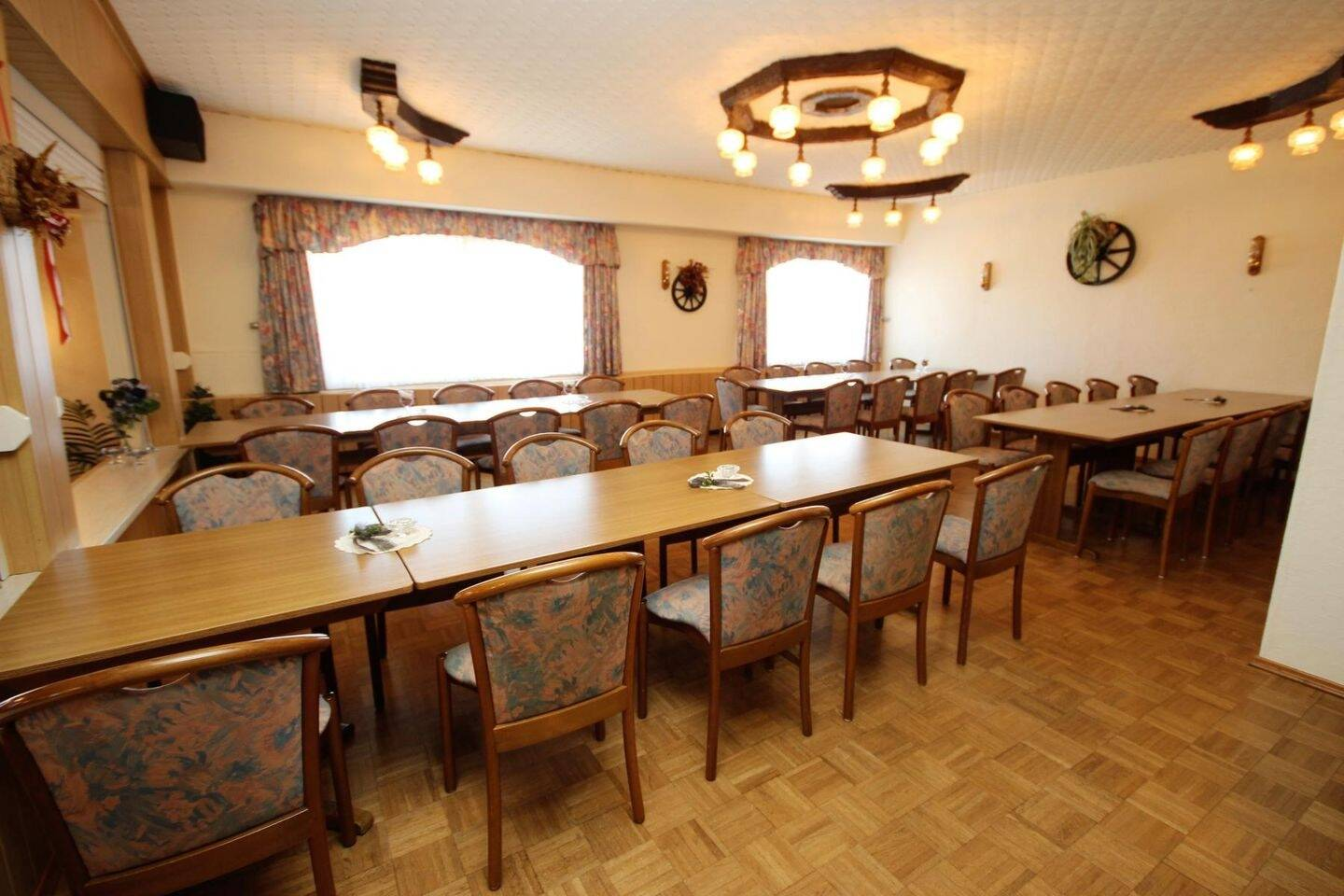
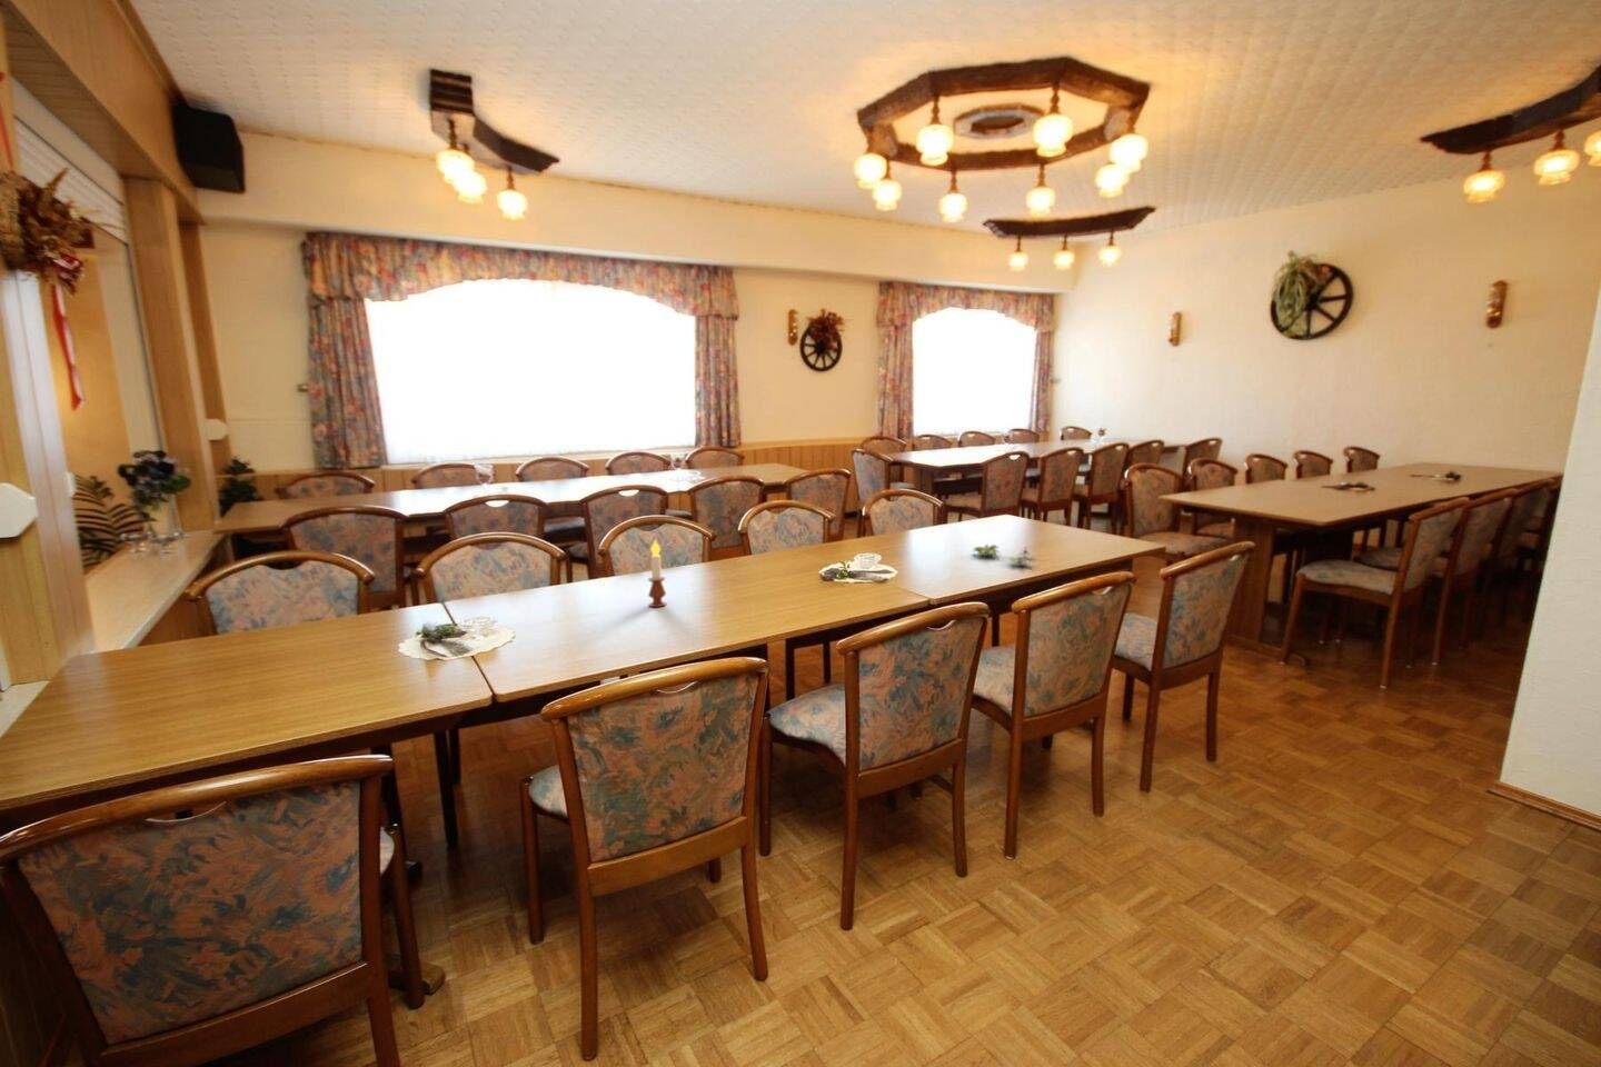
+ flower [972,543,1036,564]
+ candle [647,538,667,609]
